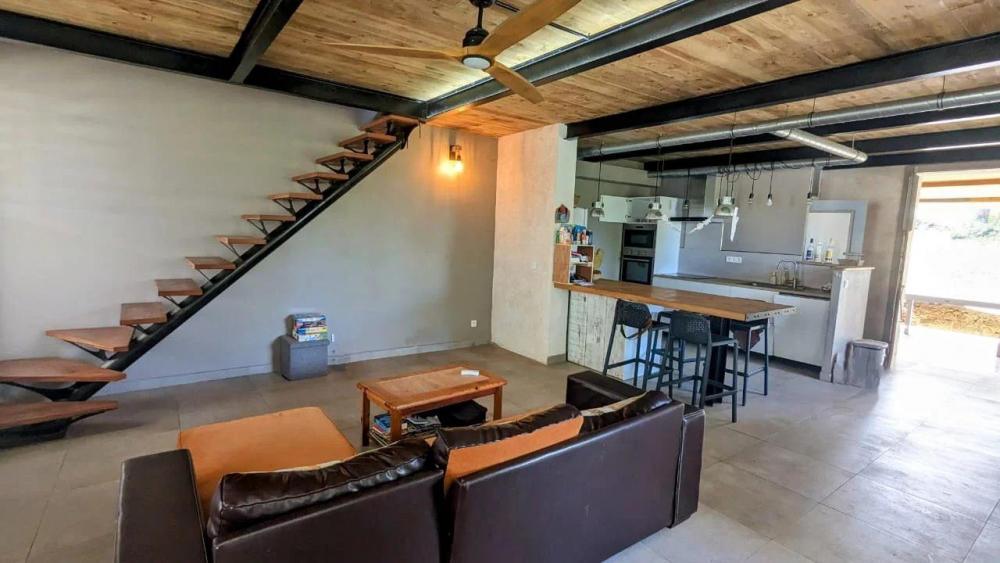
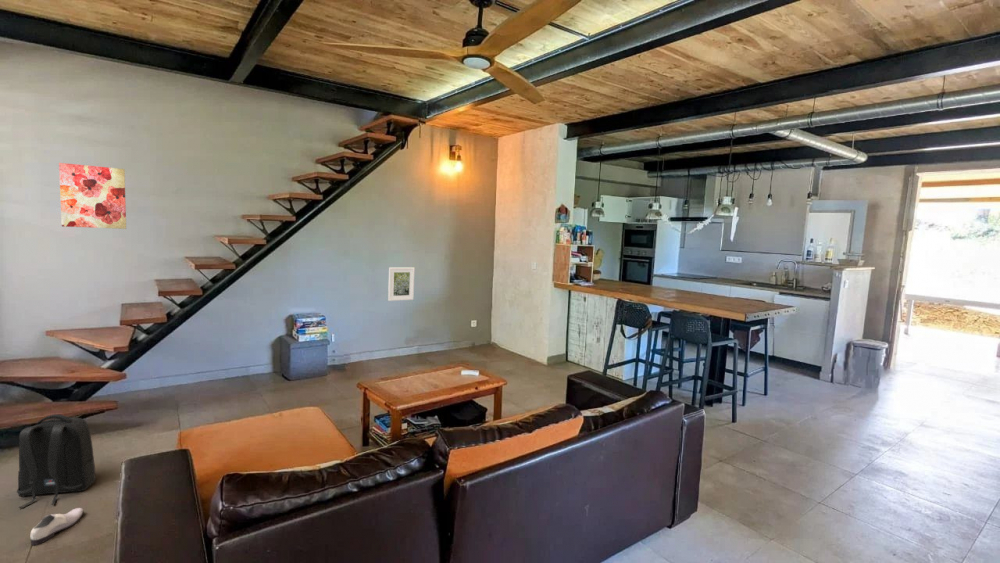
+ backpack [16,413,97,509]
+ shoe [29,507,85,547]
+ wall art [58,162,127,230]
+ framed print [387,266,415,302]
